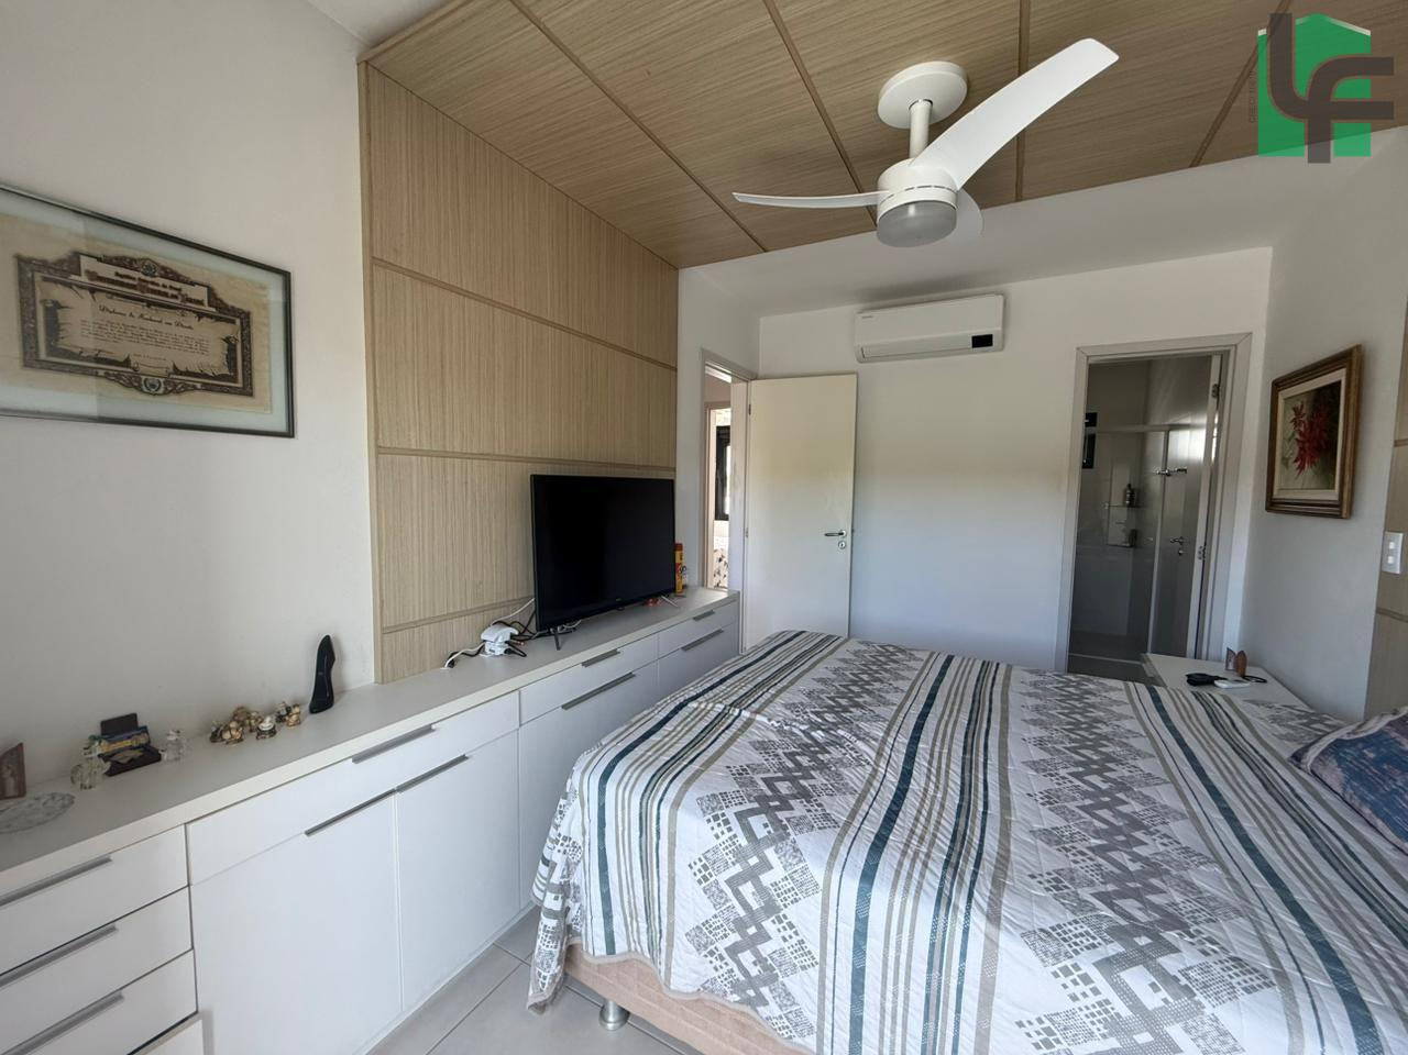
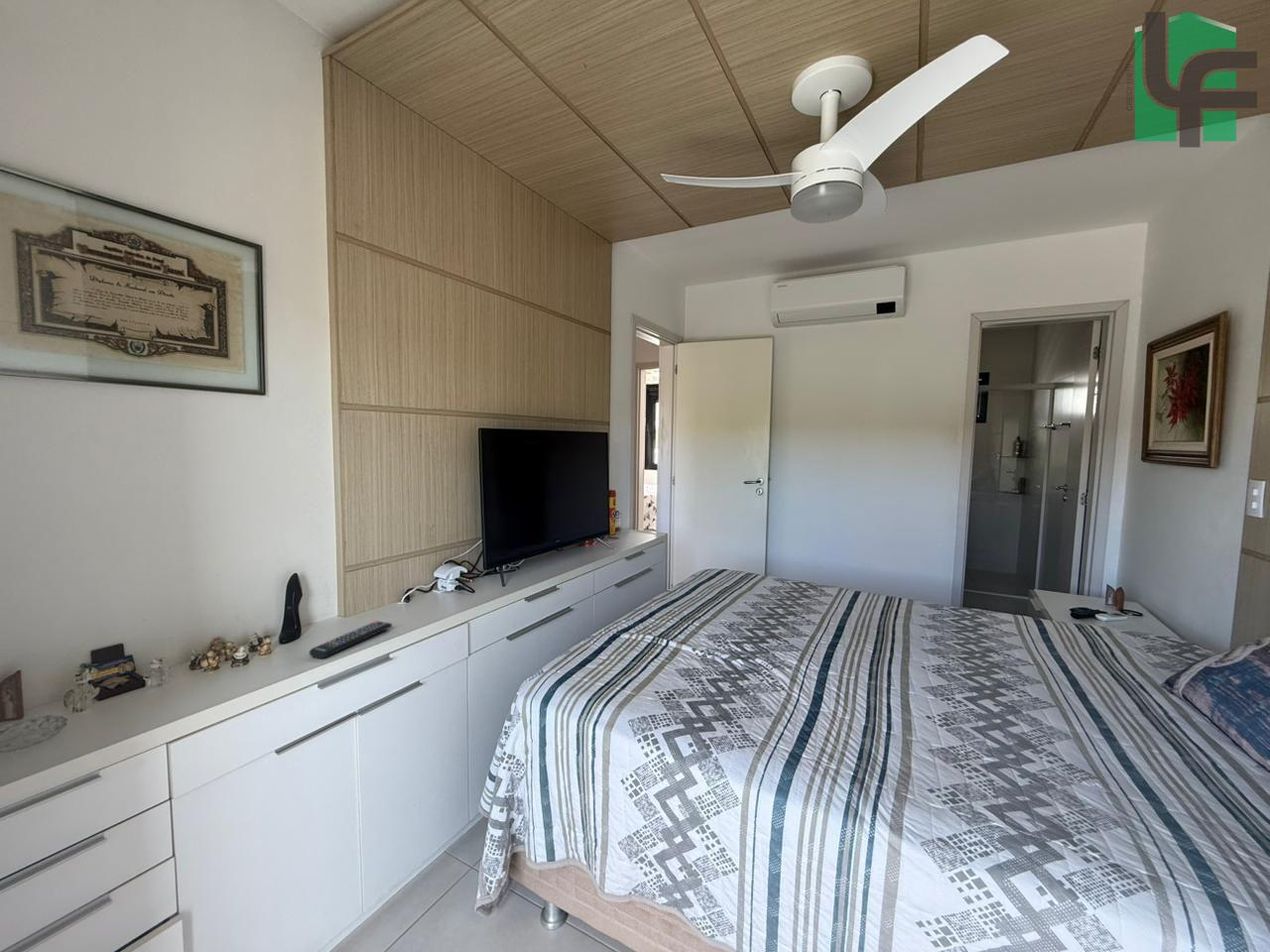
+ remote control [309,620,393,660]
